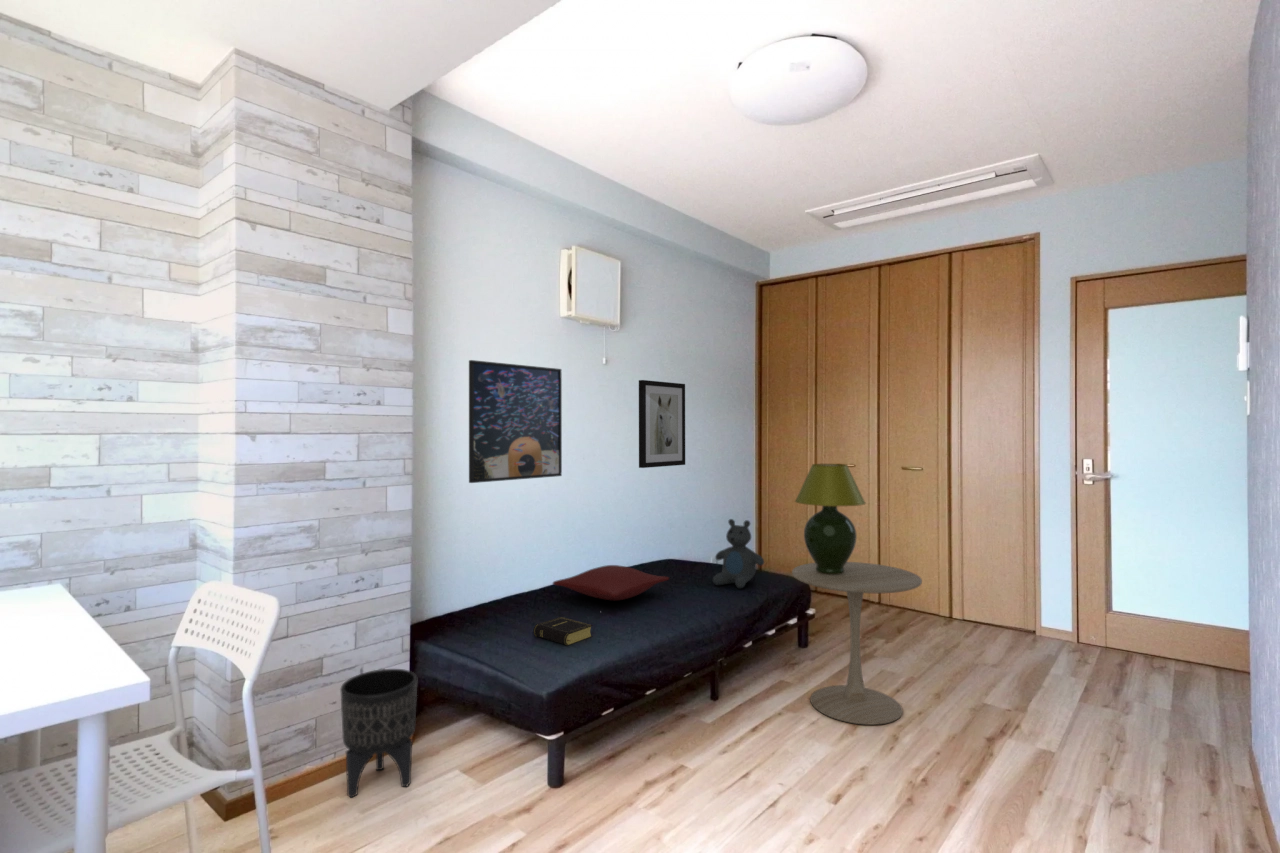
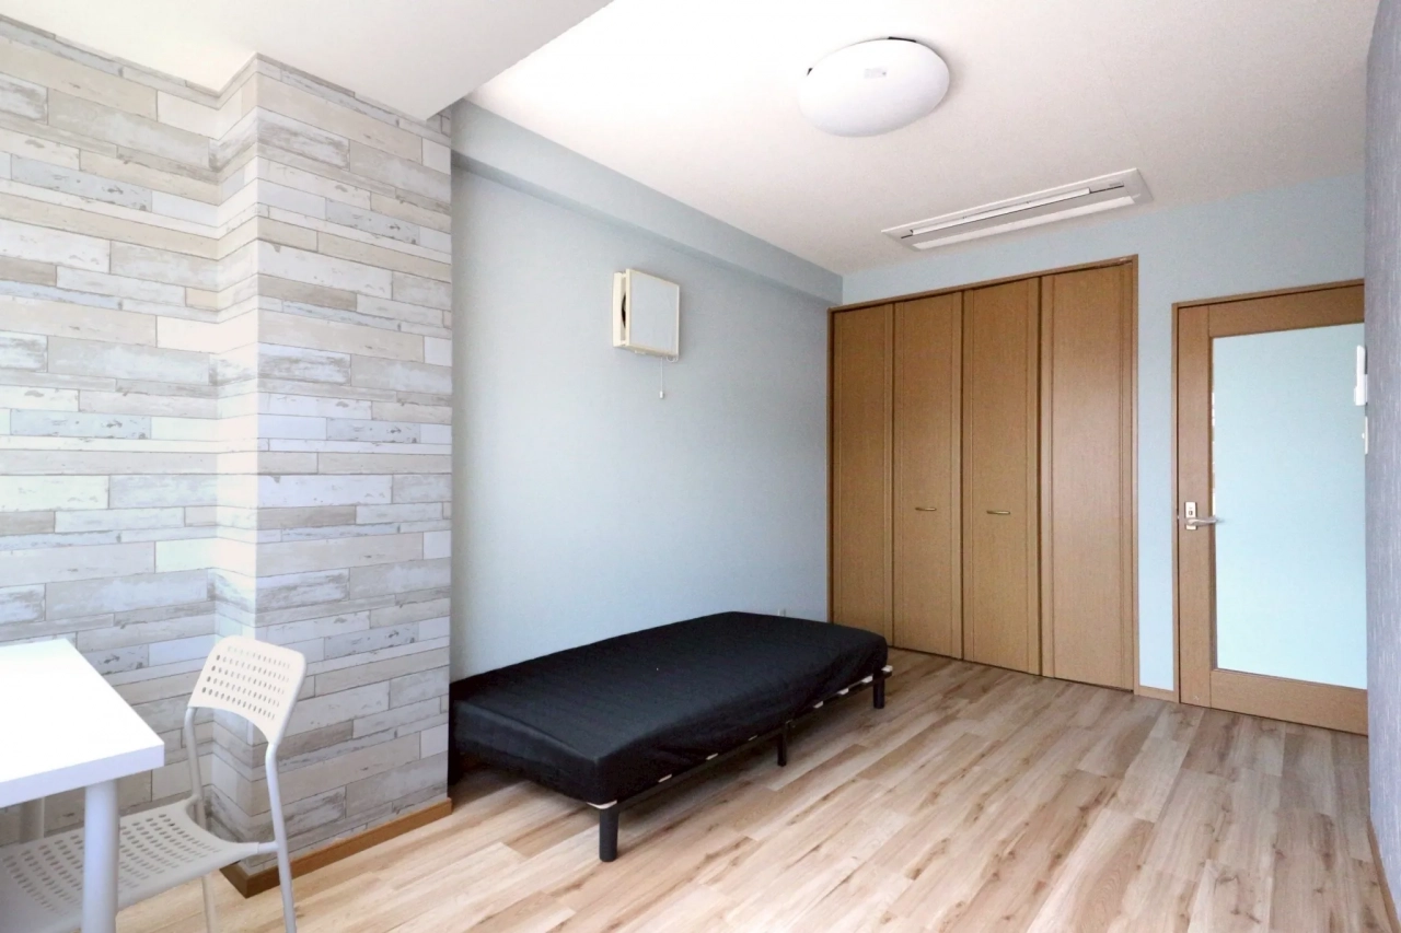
- book [532,616,594,647]
- teddy bear [712,518,765,590]
- wall art [638,379,686,469]
- side table [791,561,923,726]
- table lamp [794,463,867,574]
- pillow [551,564,670,601]
- planter [339,668,418,799]
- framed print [468,359,563,484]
